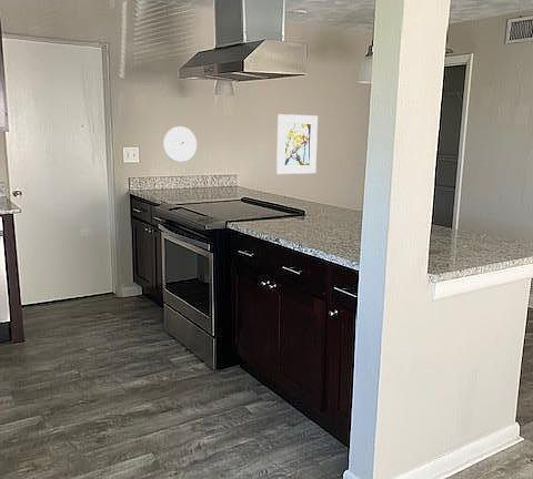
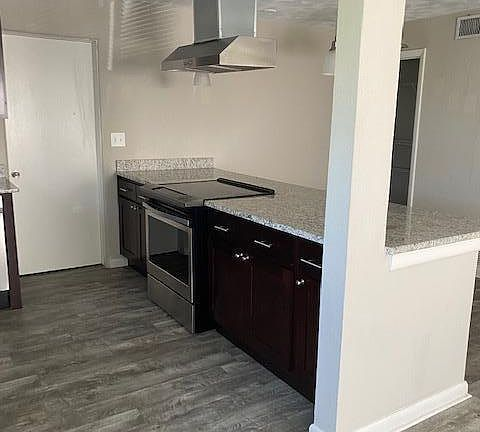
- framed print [275,113,319,175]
- wall clock [162,125,198,163]
